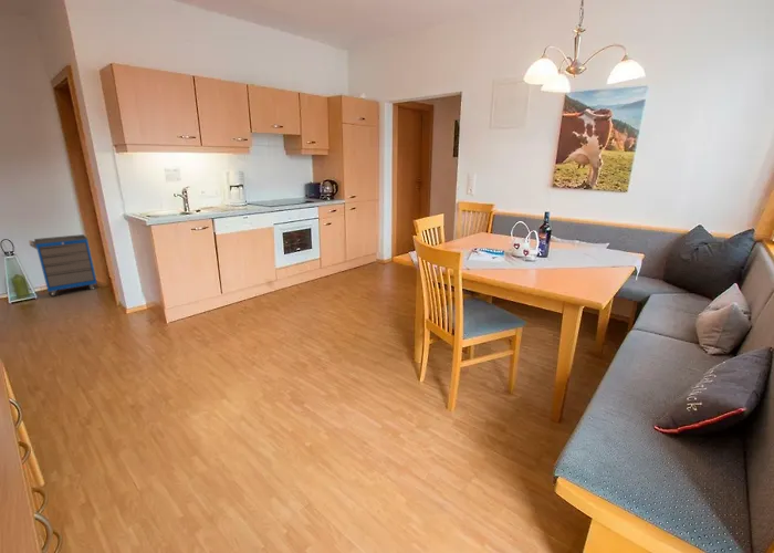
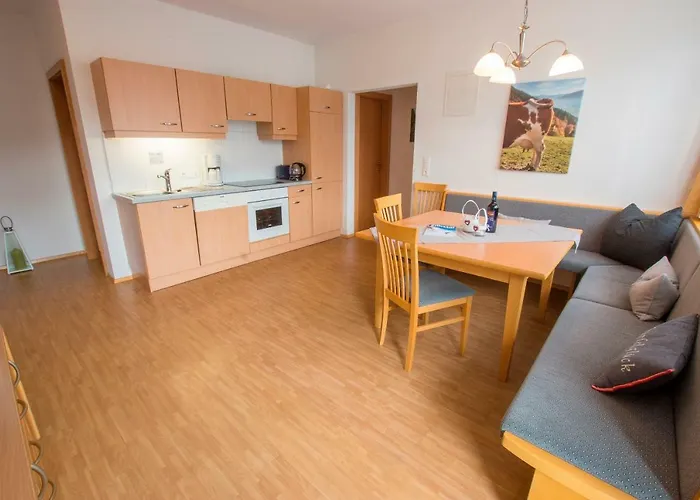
- cabinet [28,233,98,298]
